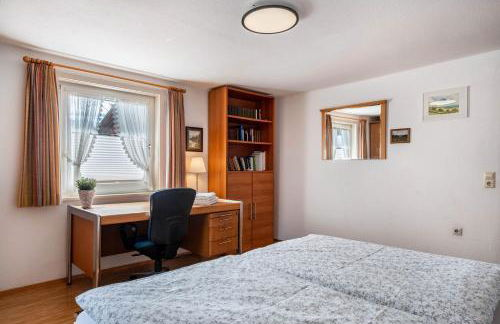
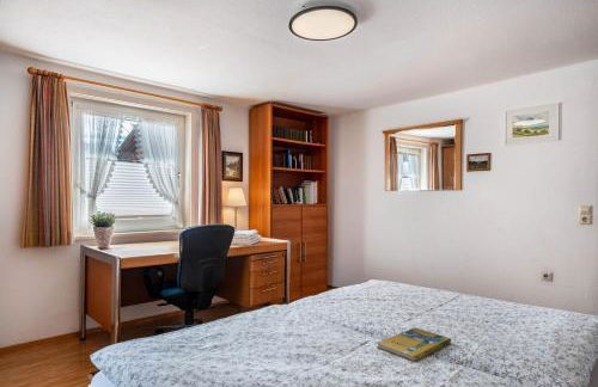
+ booklet [376,326,452,362]
